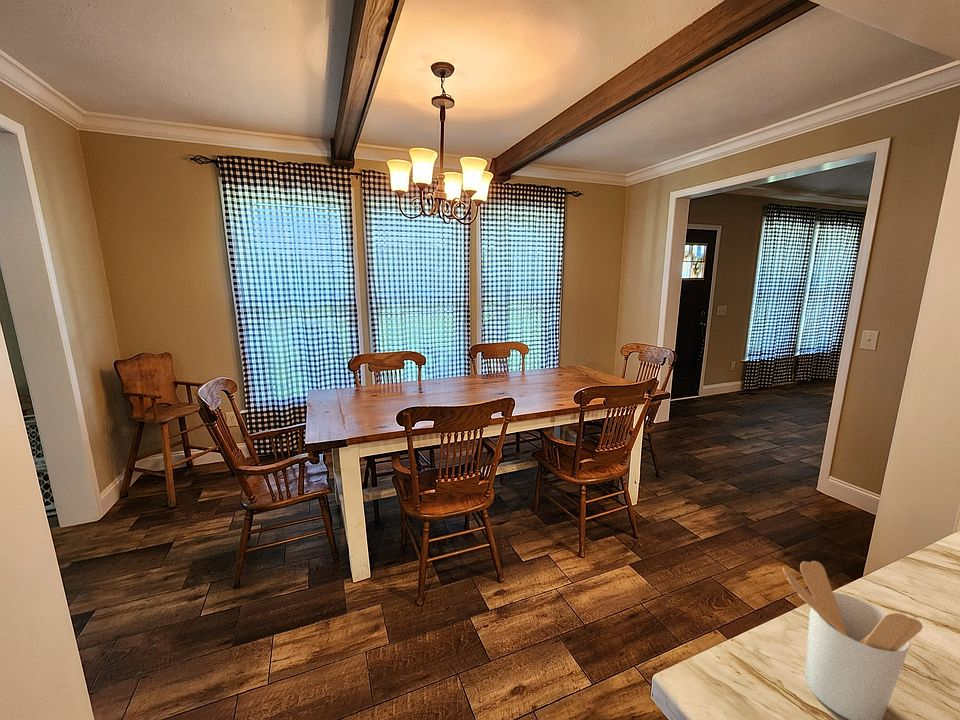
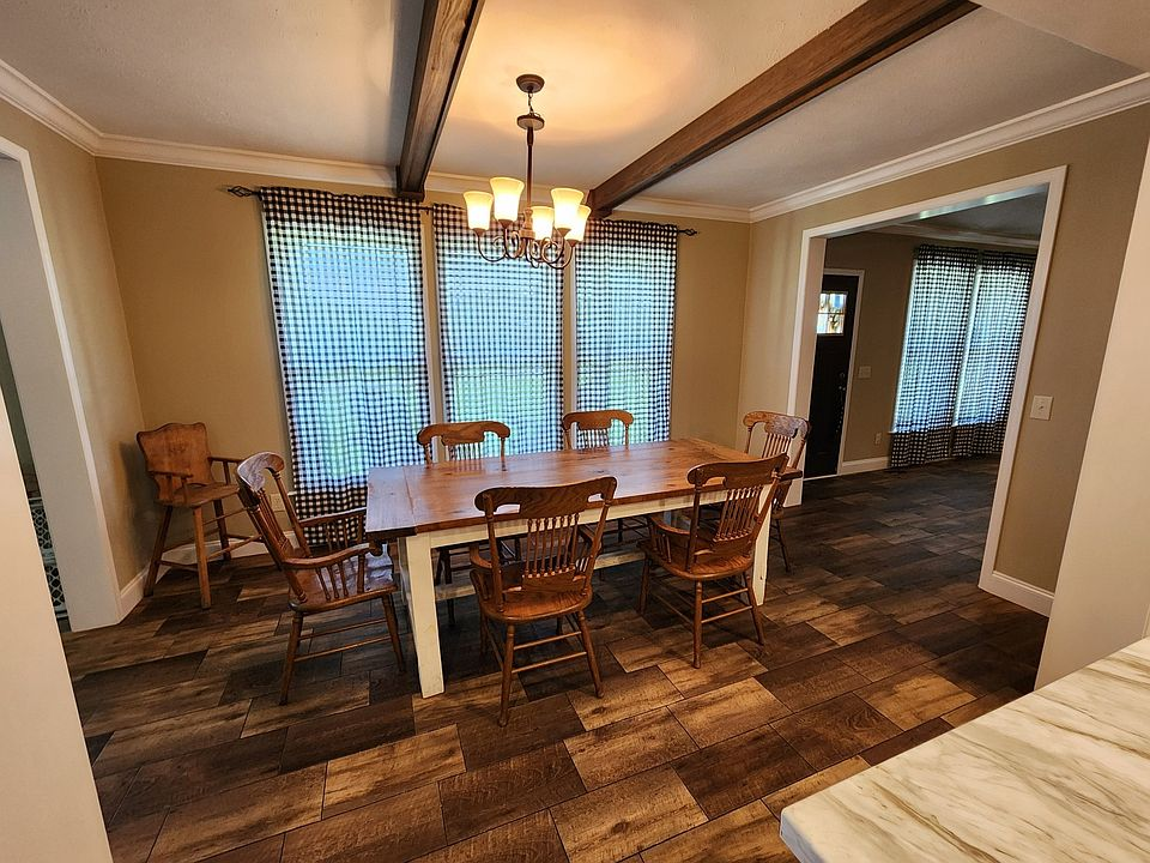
- utensil holder [782,560,924,720]
